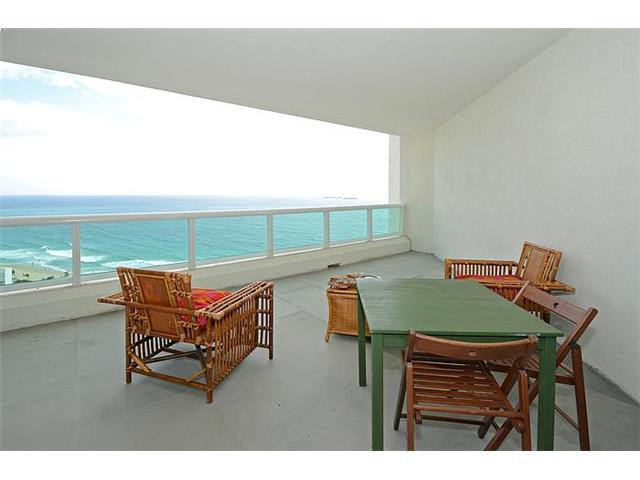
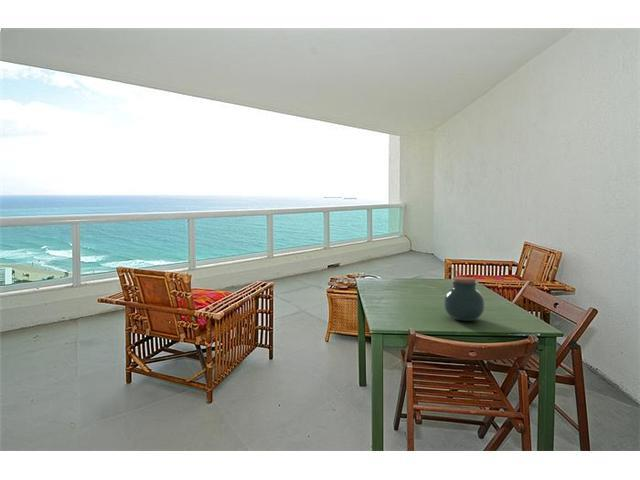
+ jar [443,276,485,322]
